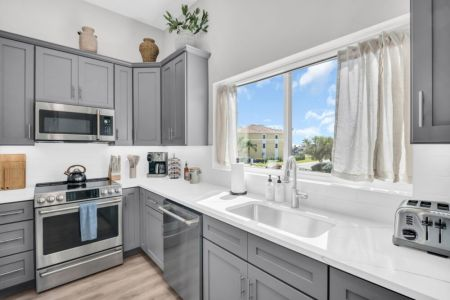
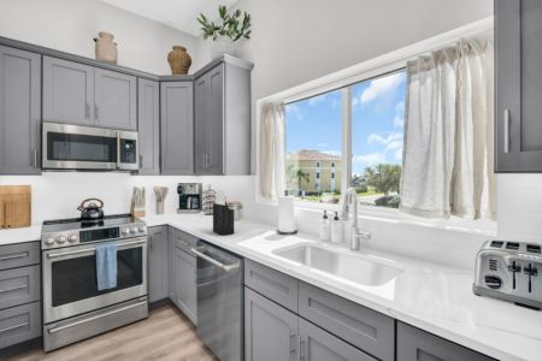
+ knife block [212,189,235,236]
